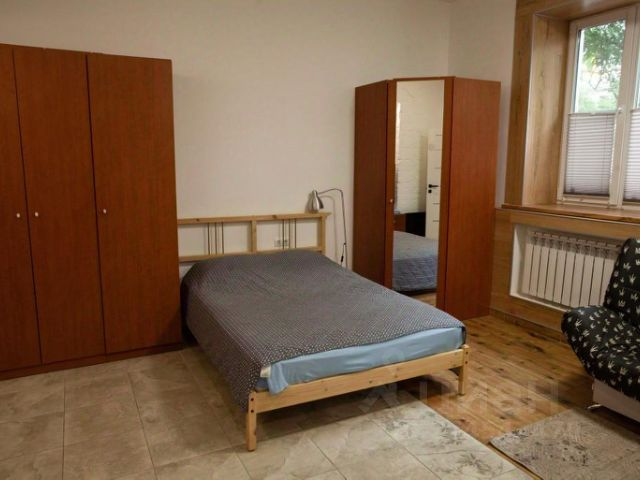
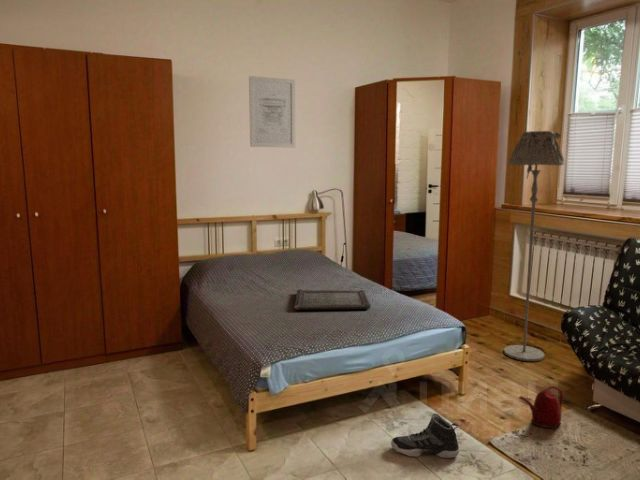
+ sneaker [390,413,460,459]
+ wall art [248,75,296,149]
+ floor lamp [503,130,566,362]
+ serving tray [293,289,371,311]
+ watering can [518,385,564,429]
